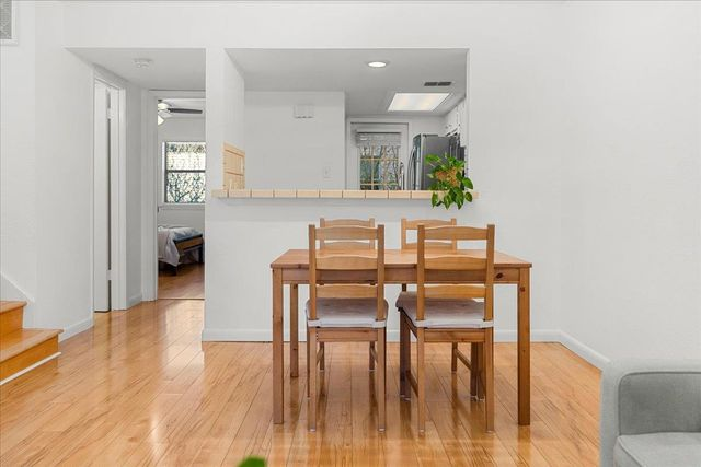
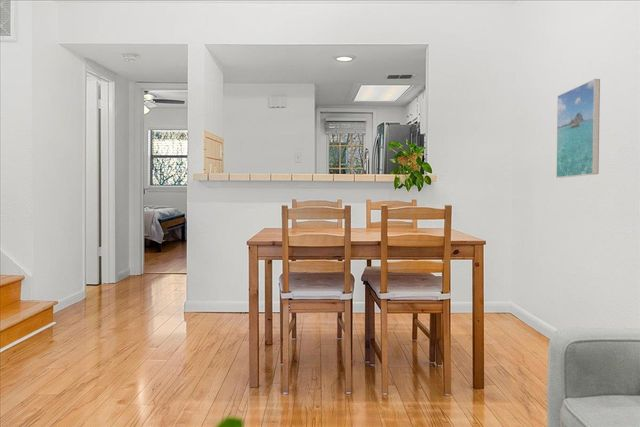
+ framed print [555,78,601,179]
